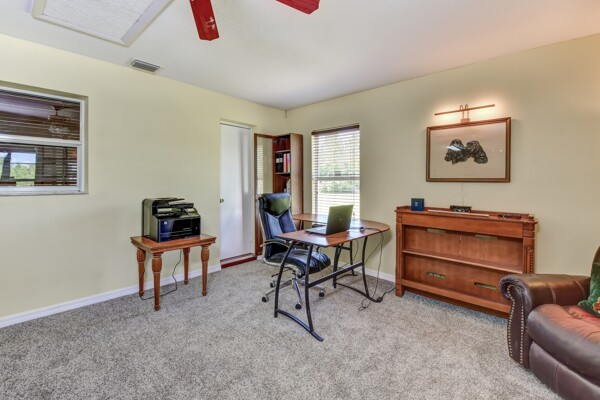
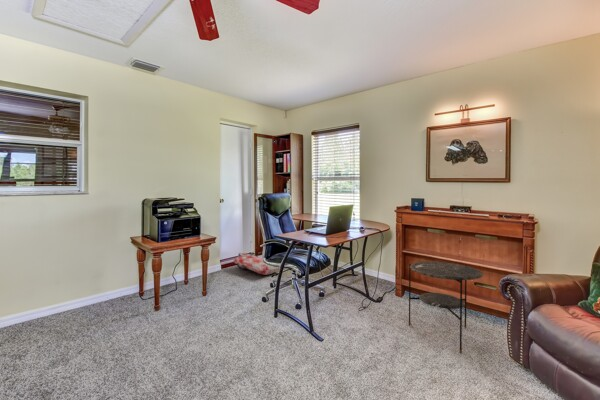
+ side table [408,261,484,354]
+ bag [233,251,280,276]
